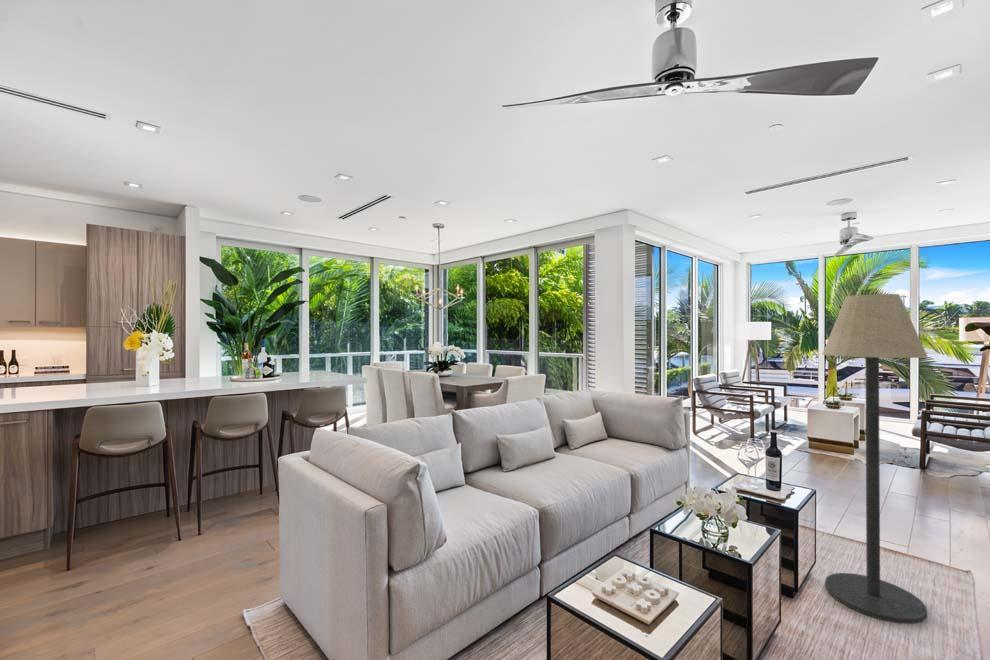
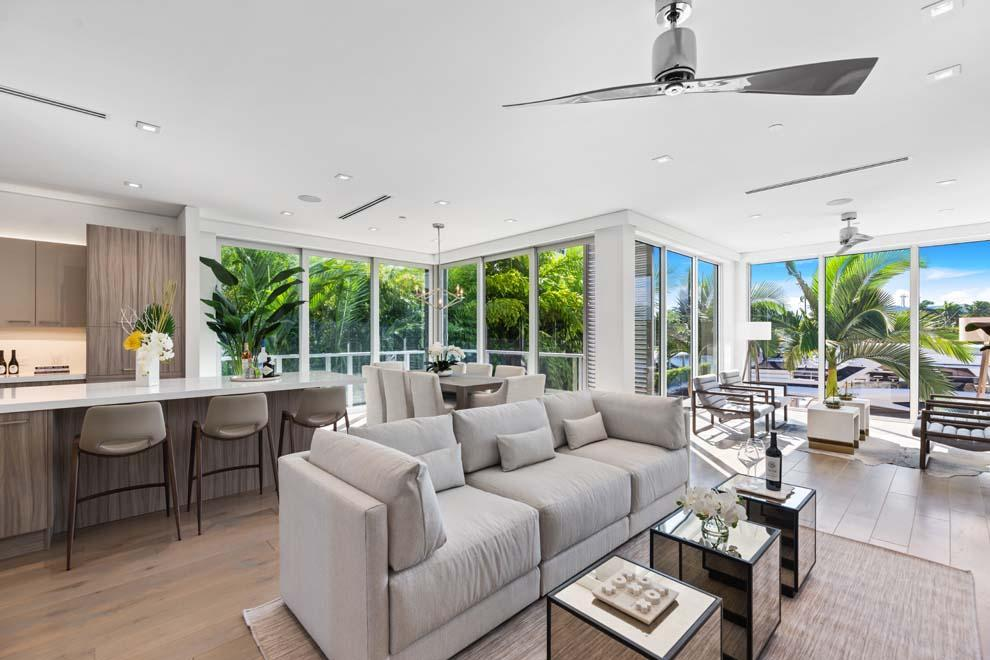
- floor lamp [822,293,929,625]
